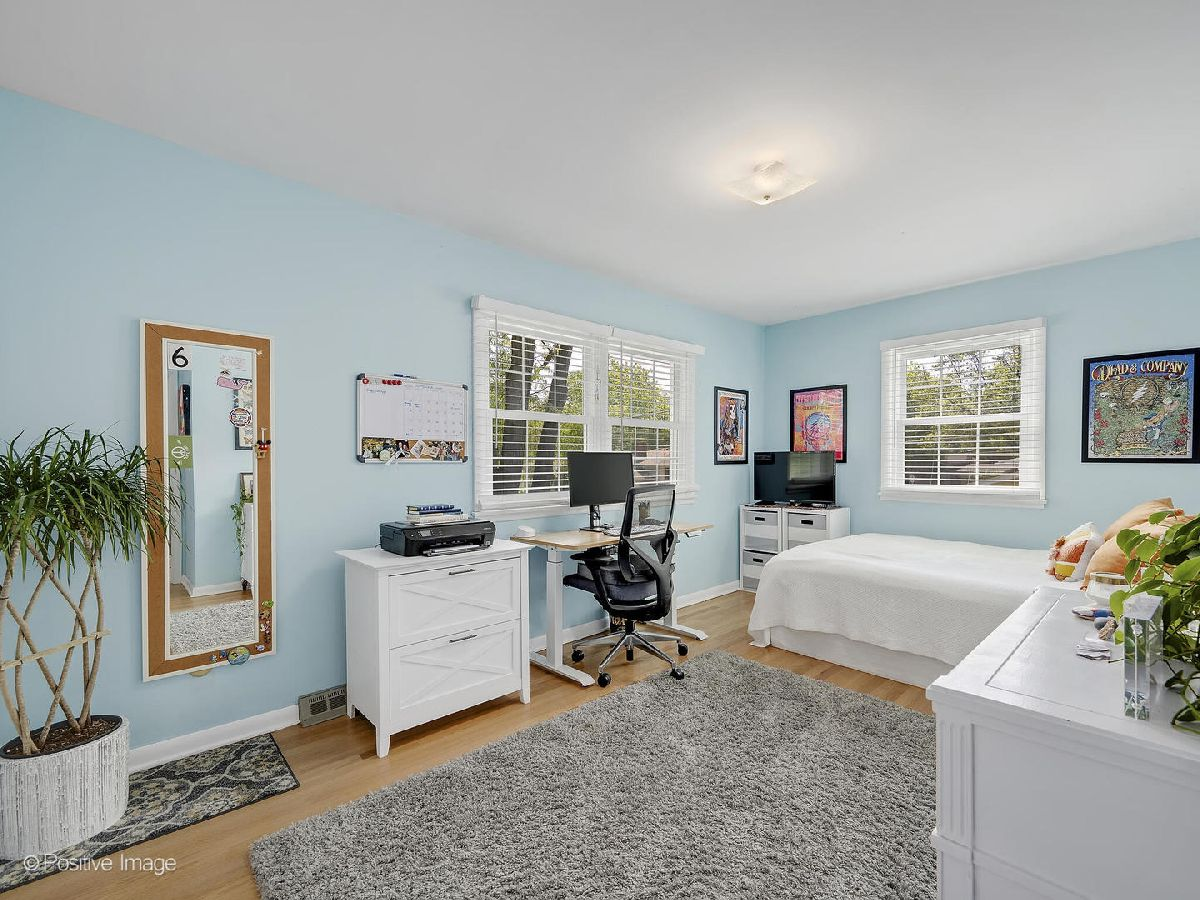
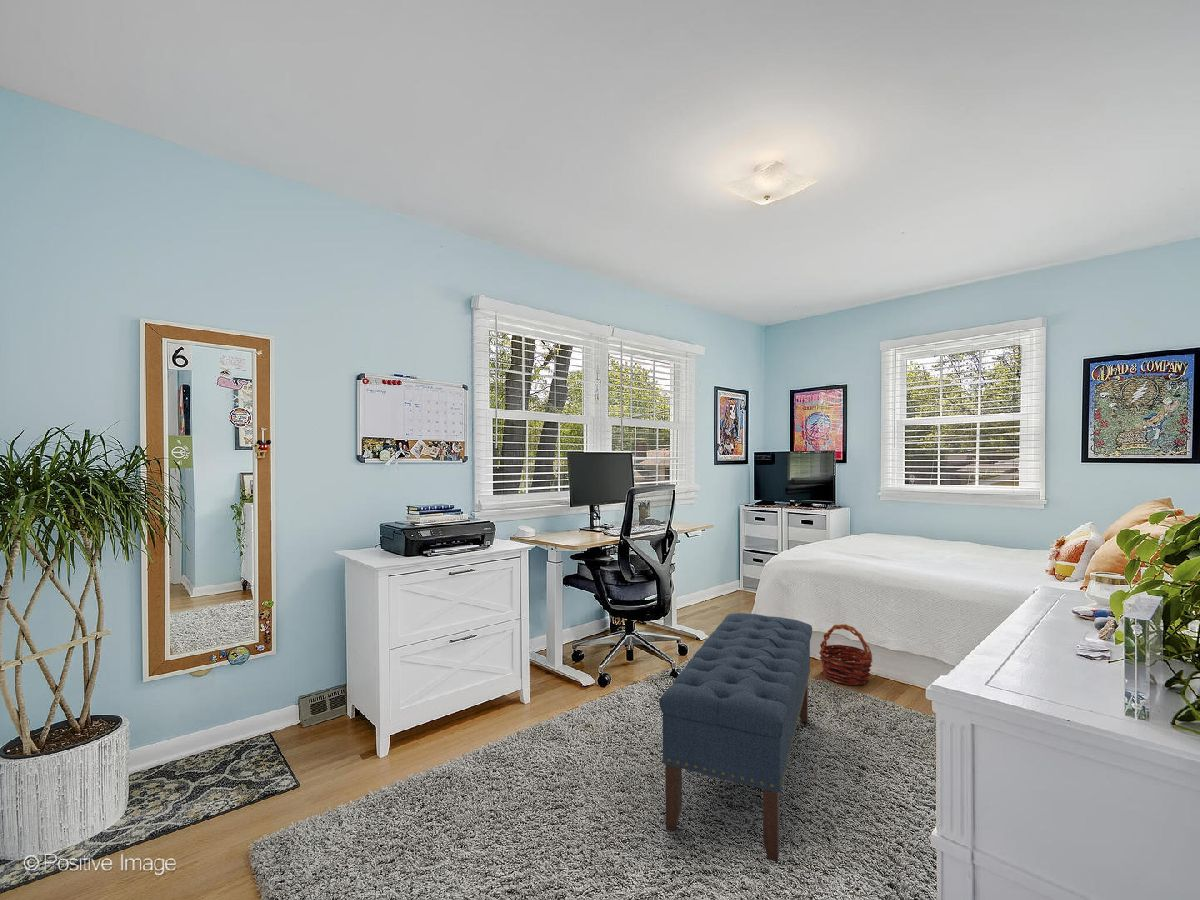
+ bench [658,612,813,863]
+ basket [818,623,873,686]
